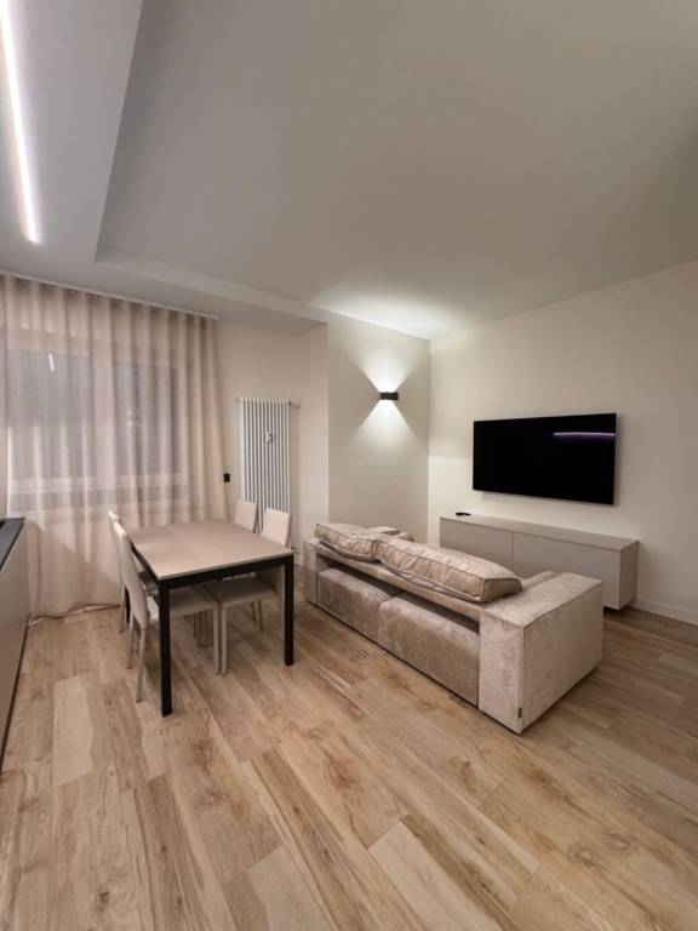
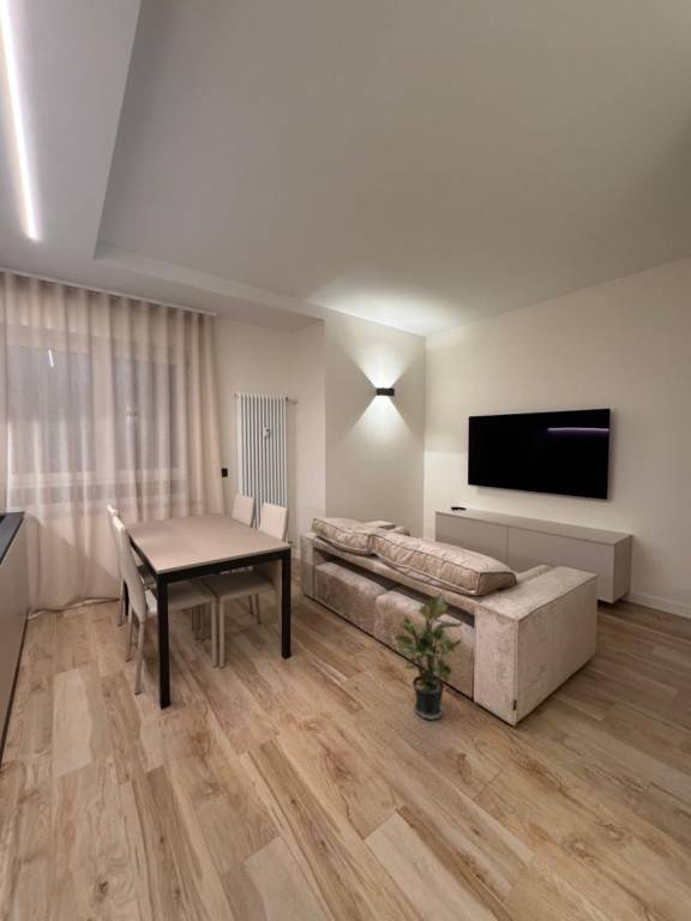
+ potted plant [393,591,464,721]
